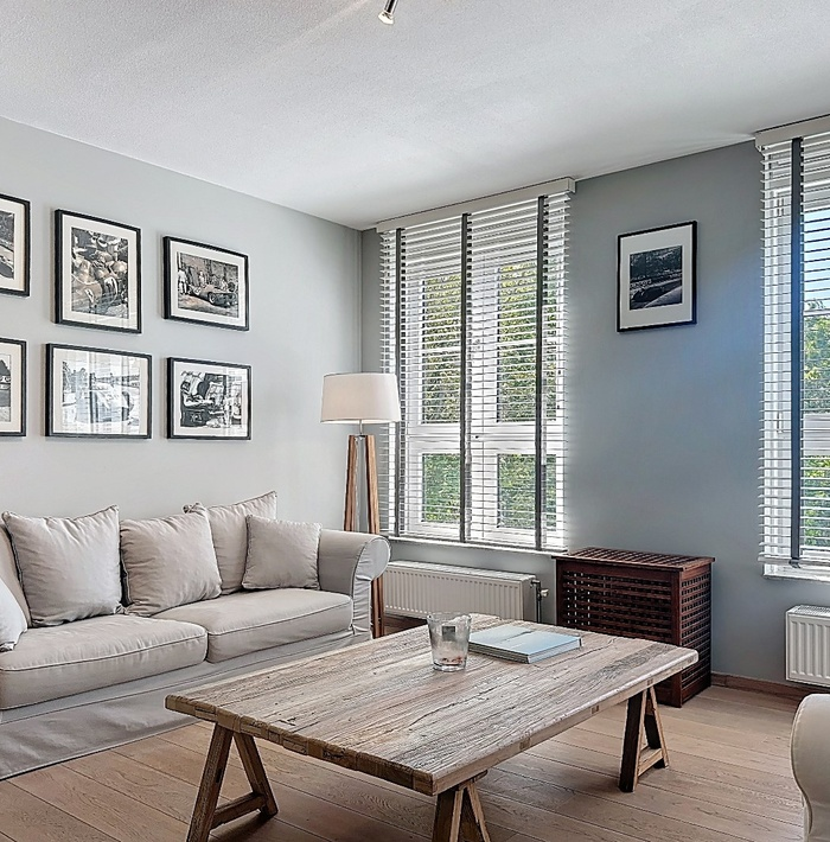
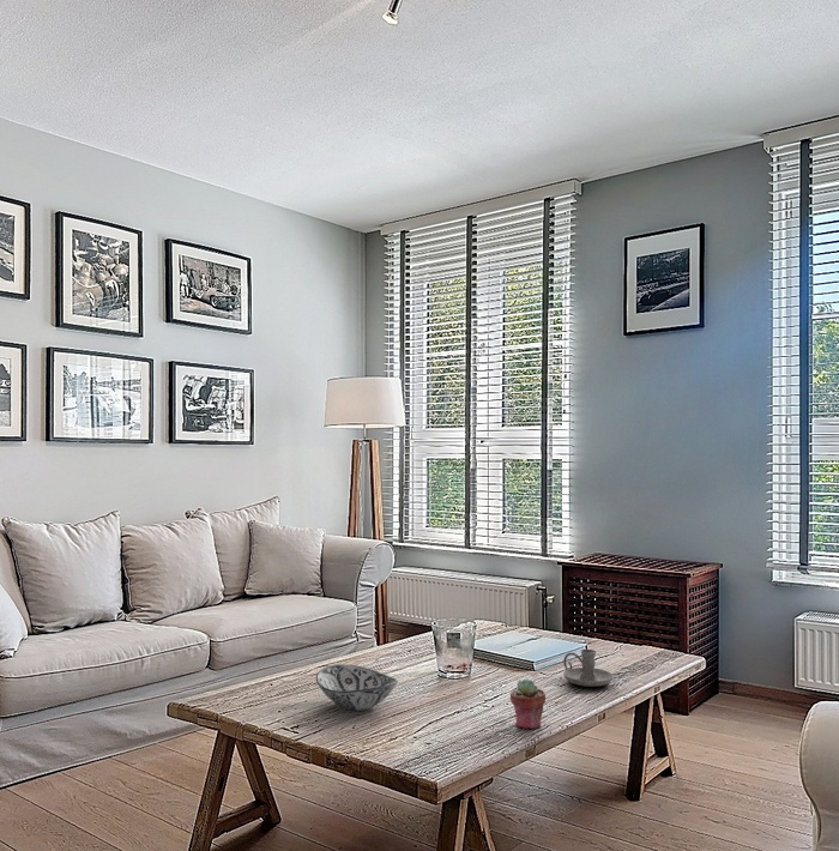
+ candle holder [562,648,615,688]
+ decorative bowl [315,663,399,712]
+ potted succulent [509,678,547,730]
